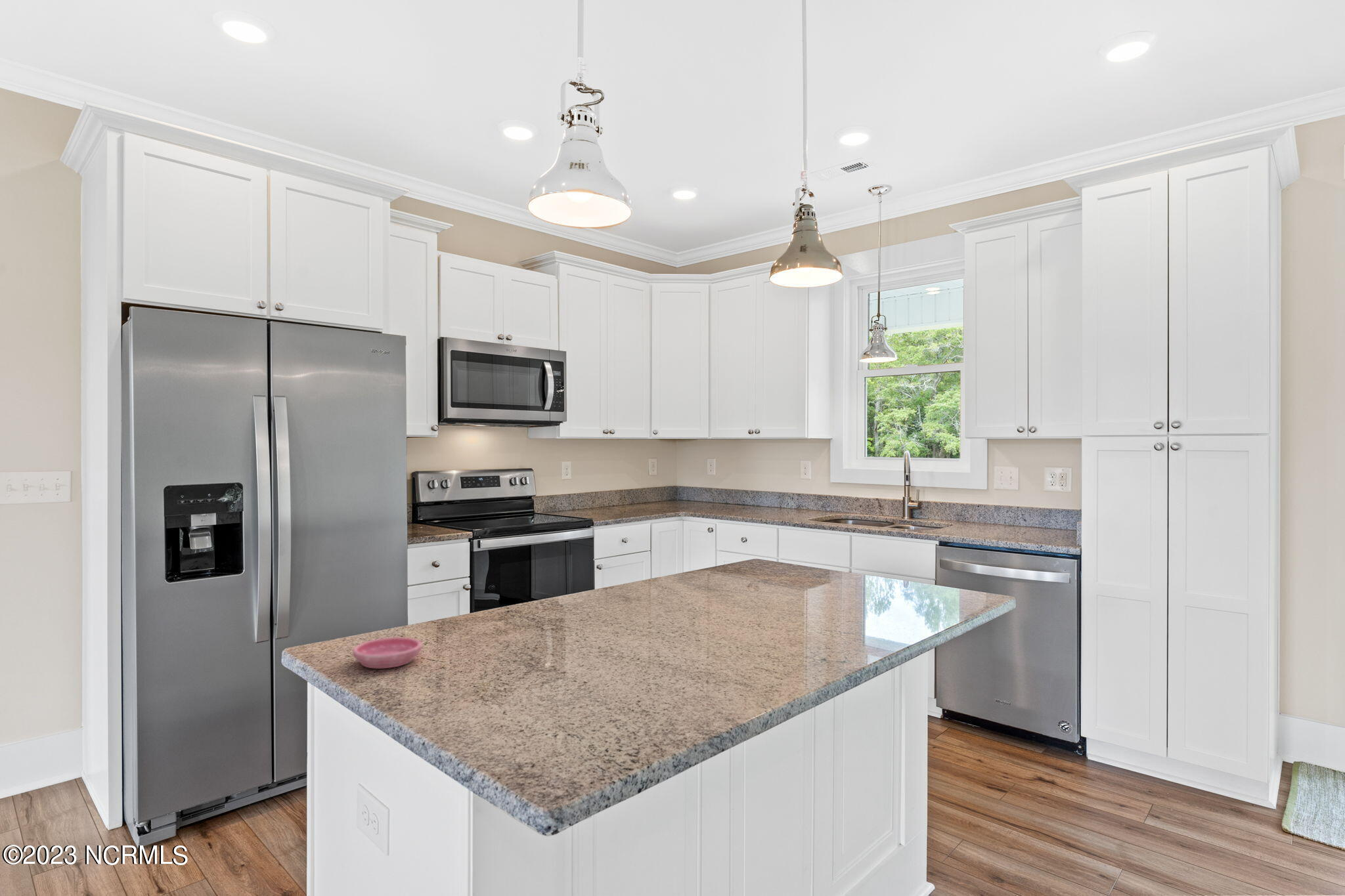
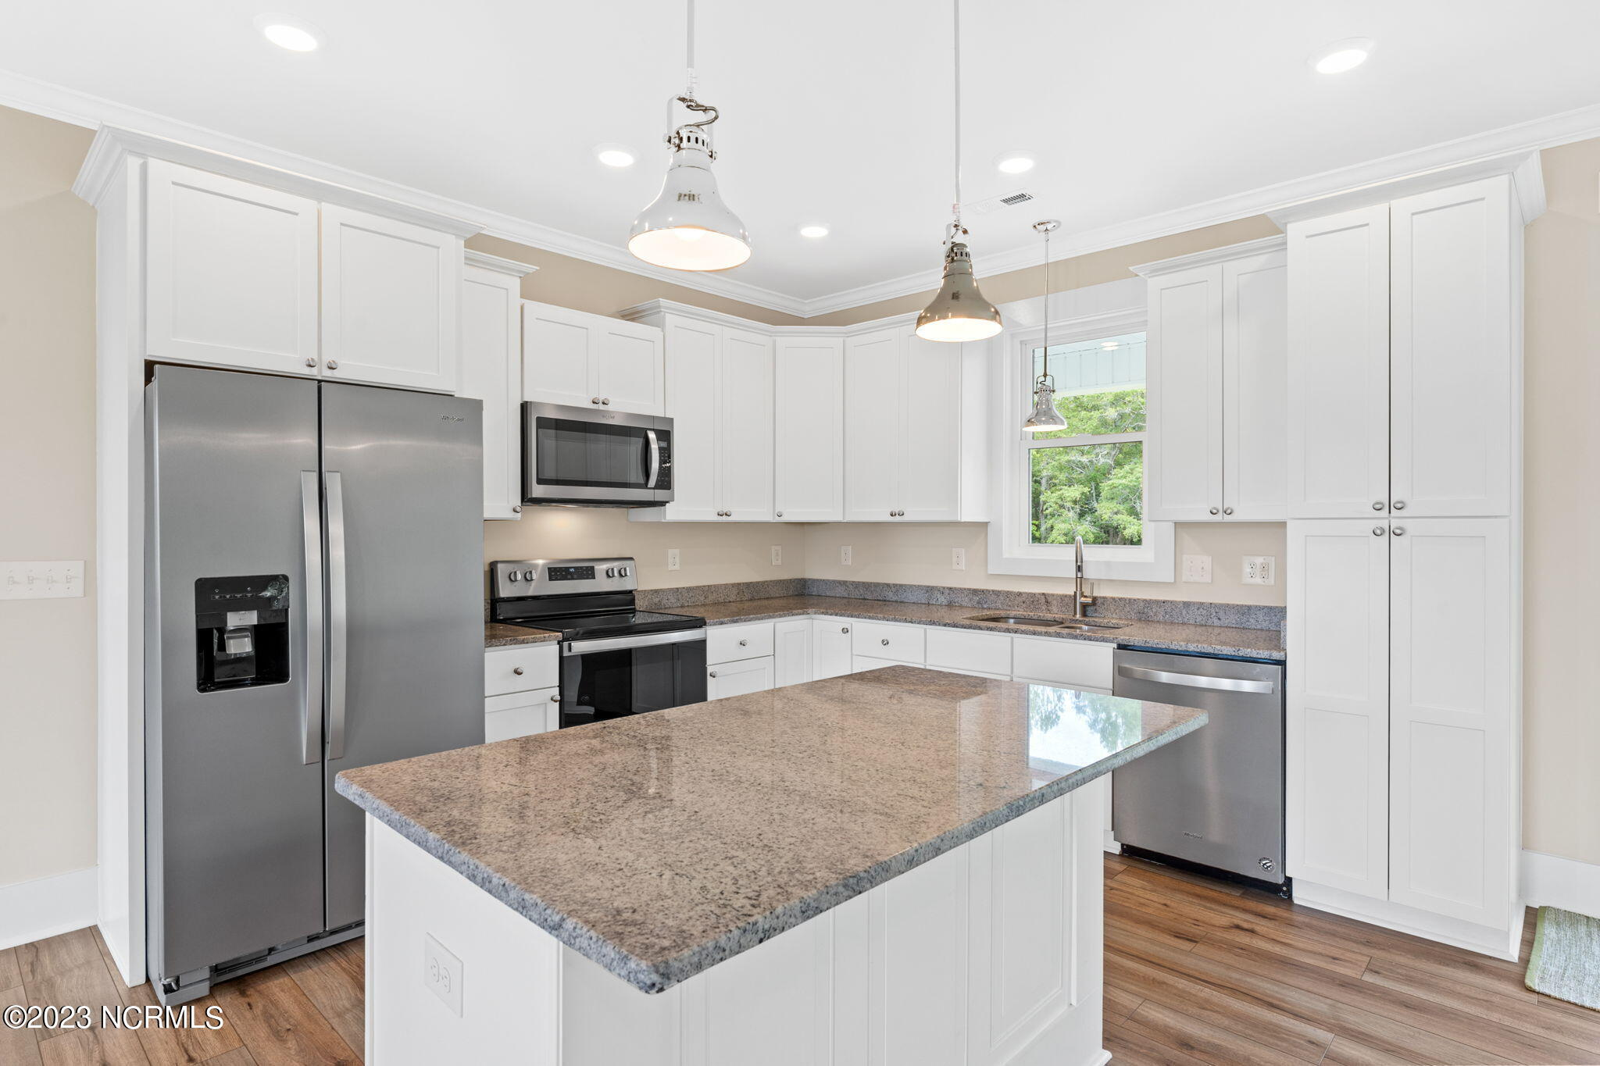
- saucer [352,637,422,669]
